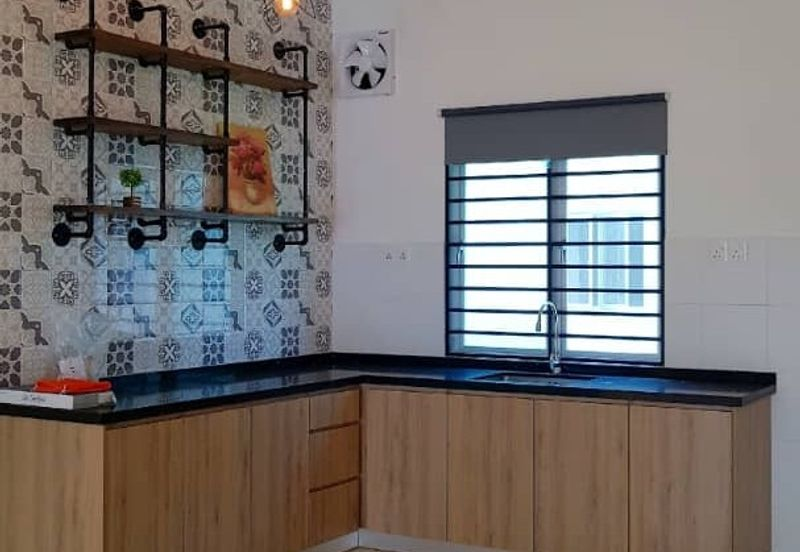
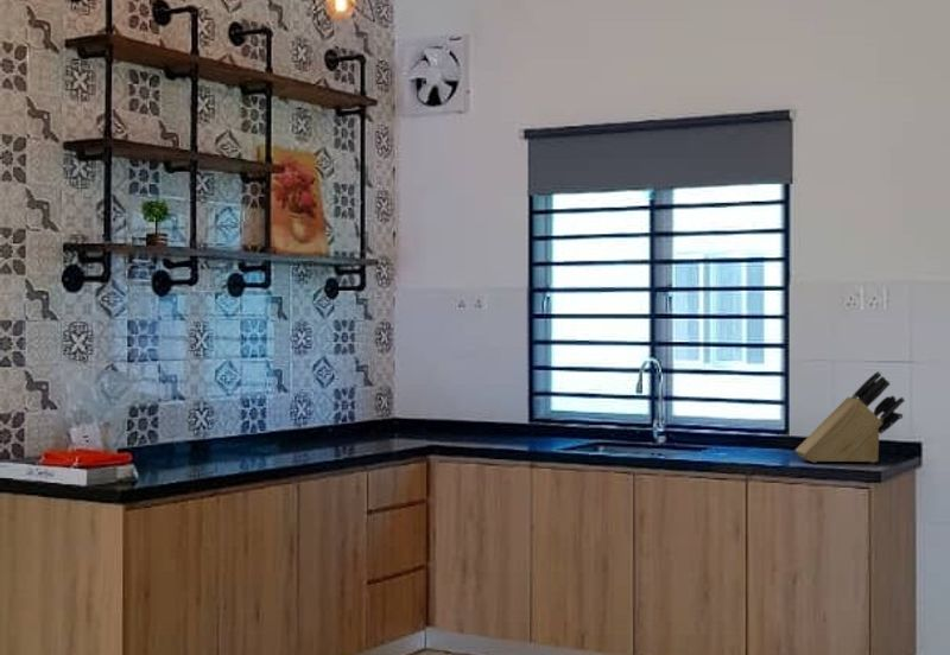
+ knife block [793,370,906,464]
